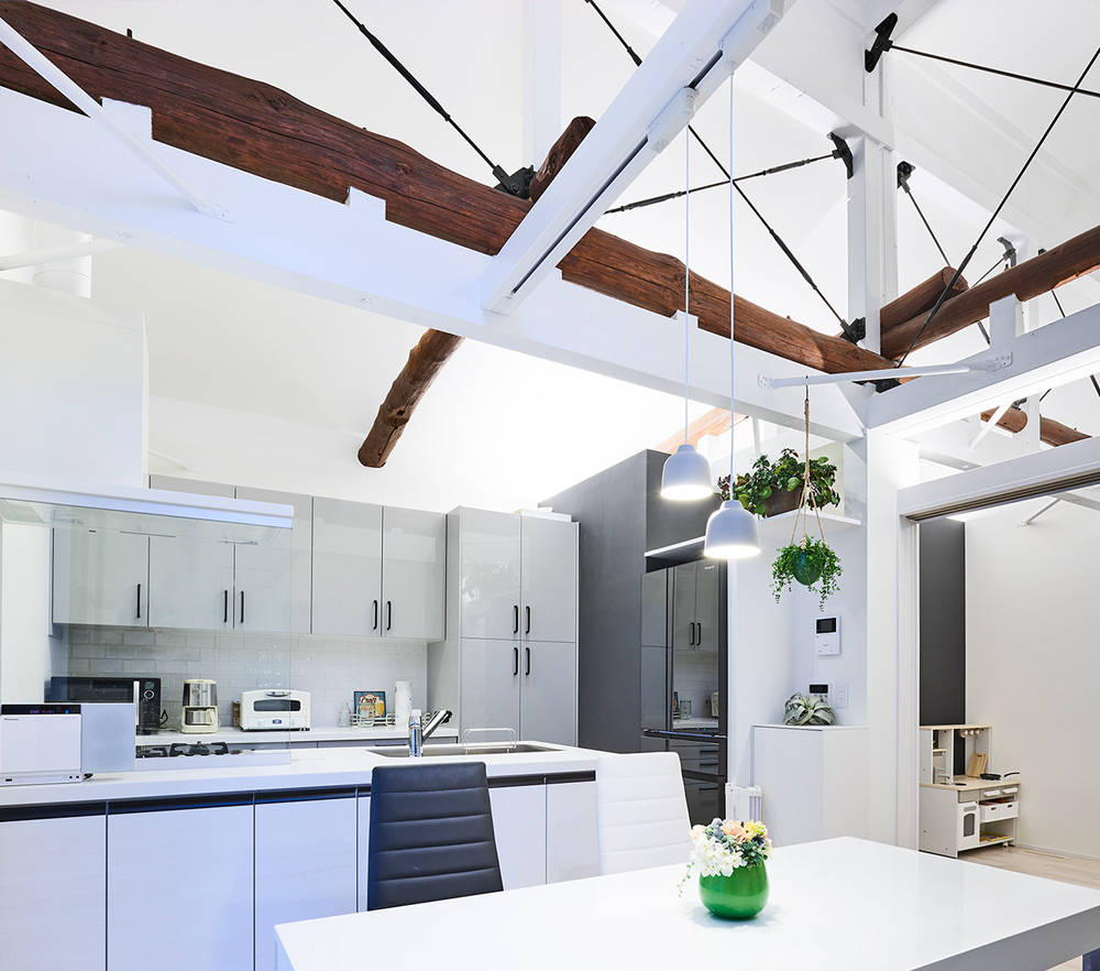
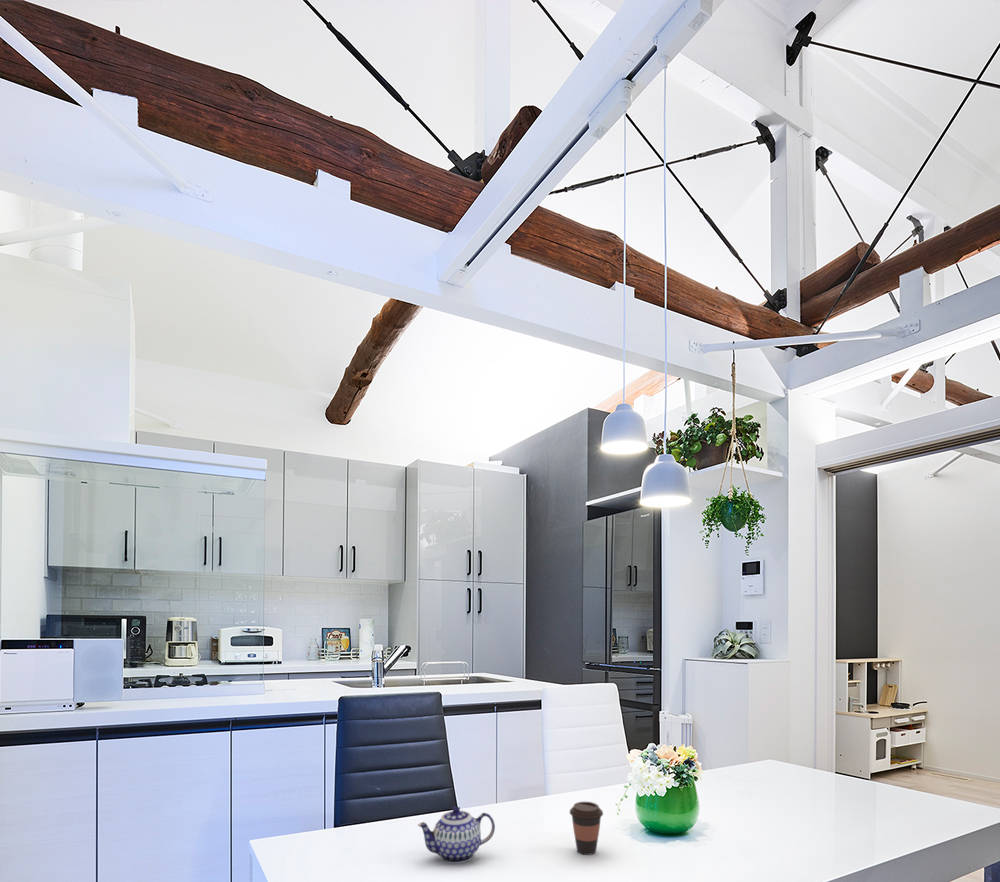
+ coffee cup [569,801,604,856]
+ teapot [417,805,496,864]
